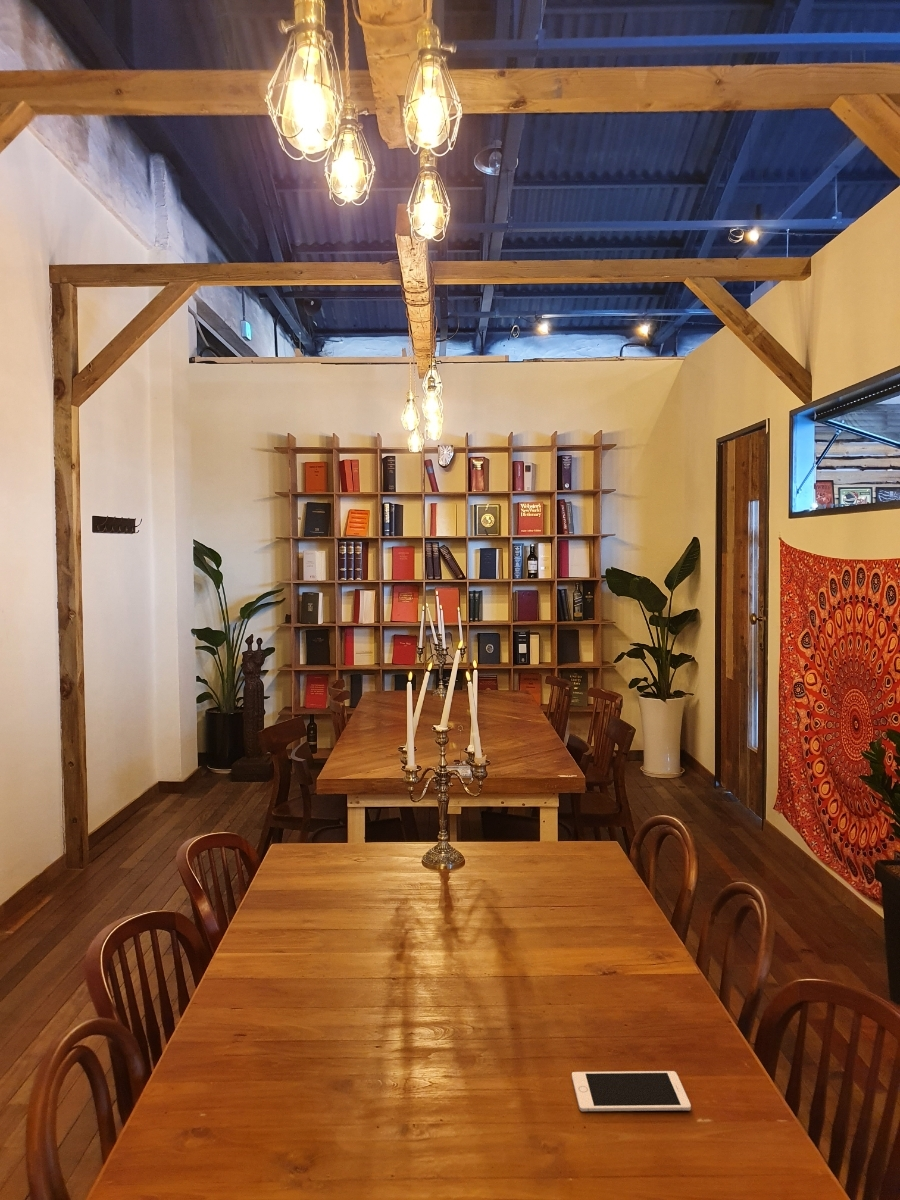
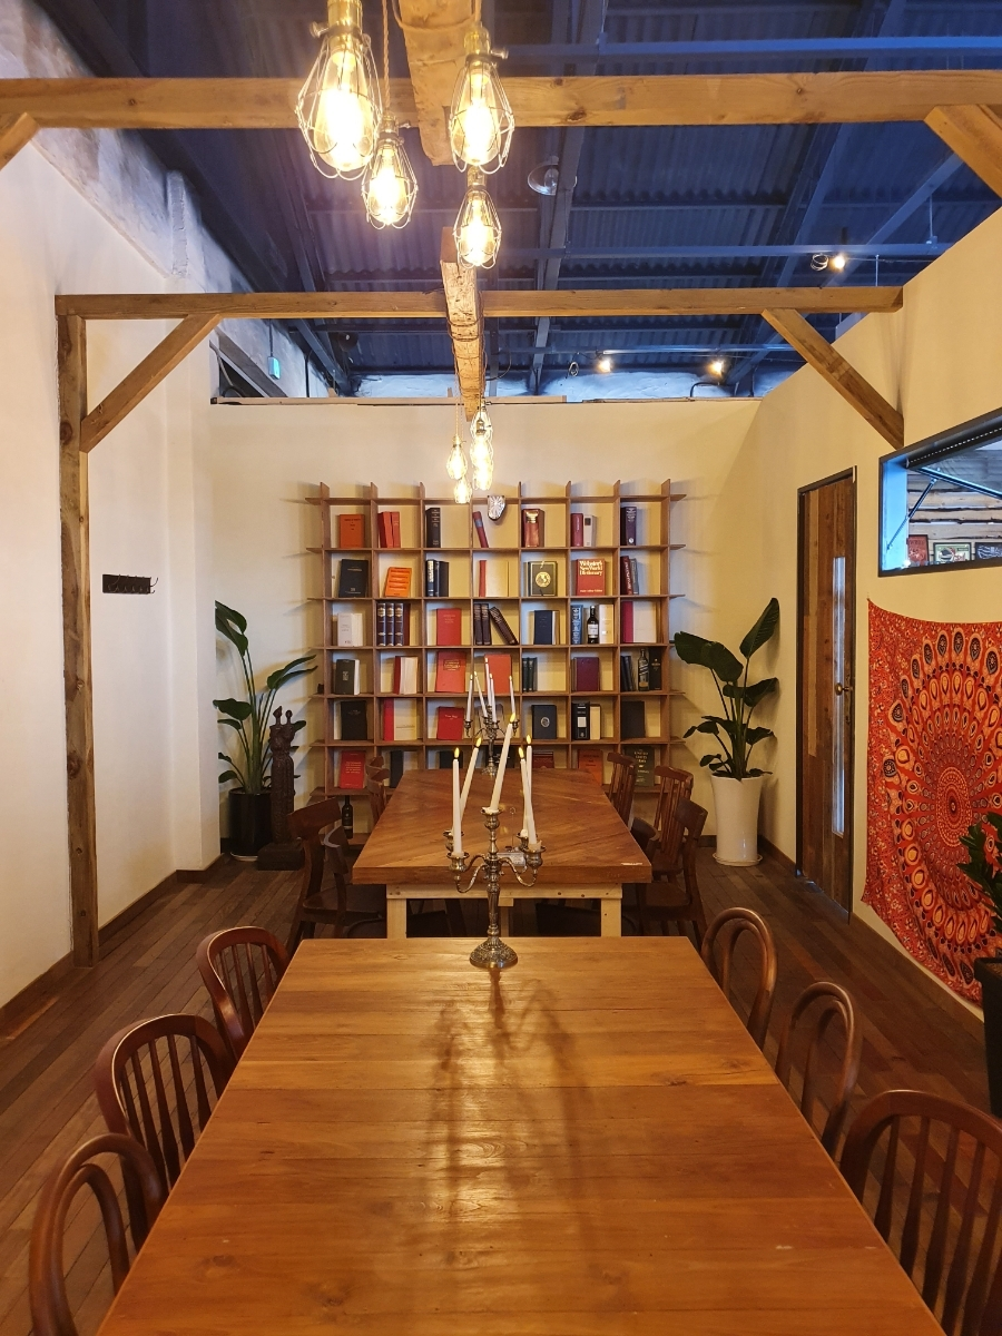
- cell phone [571,1070,692,1112]
